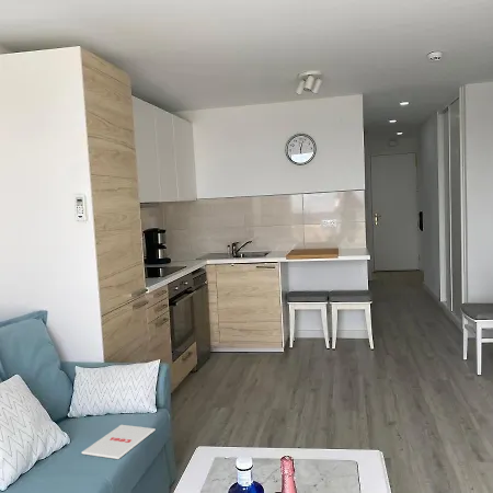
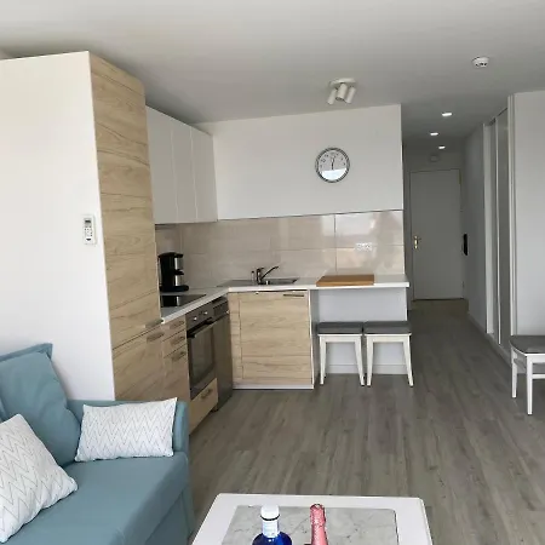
- magazine [80,424,157,460]
